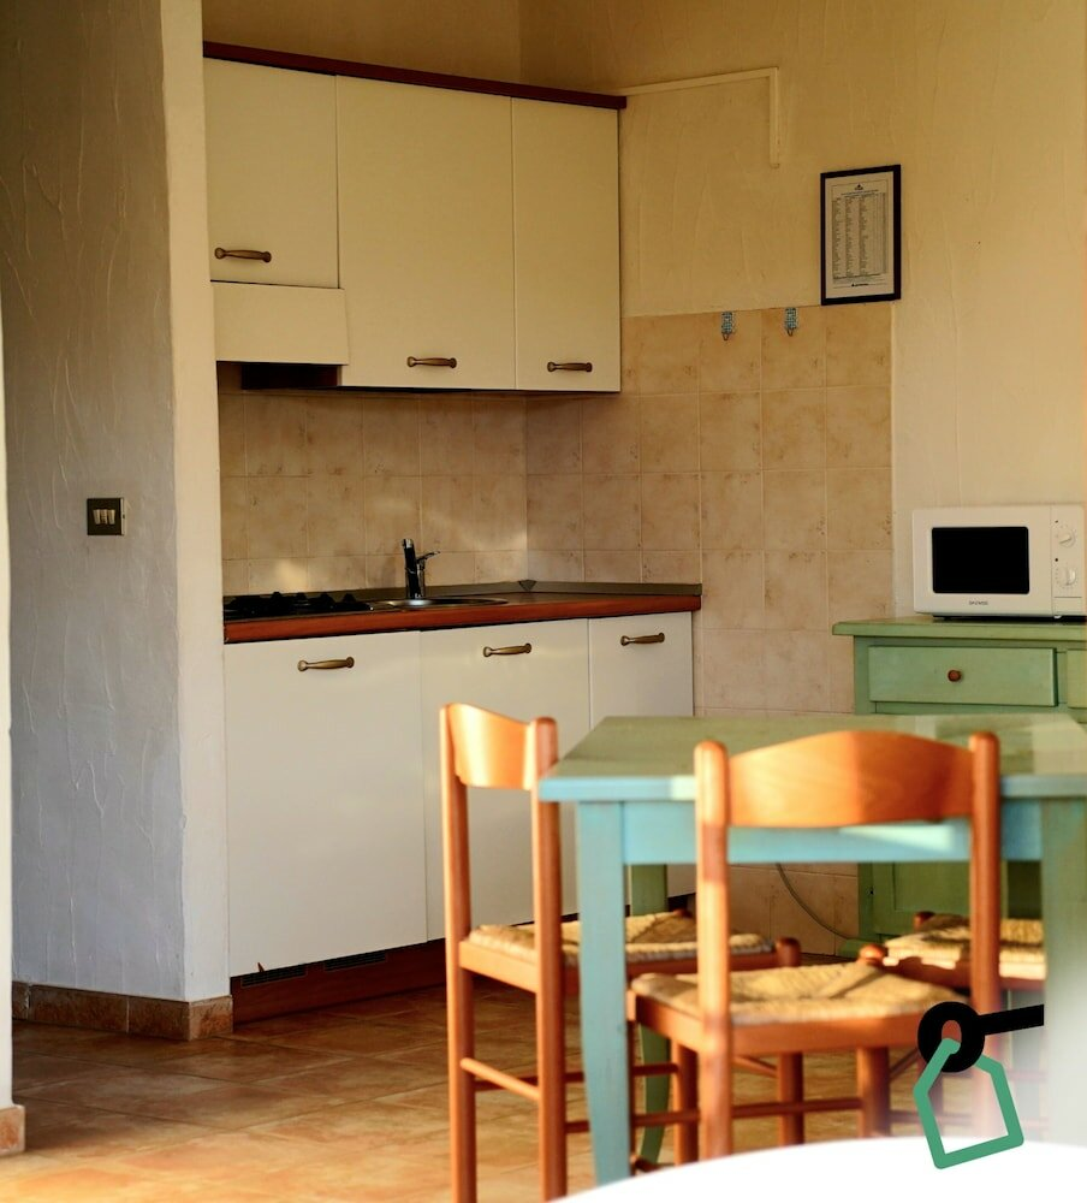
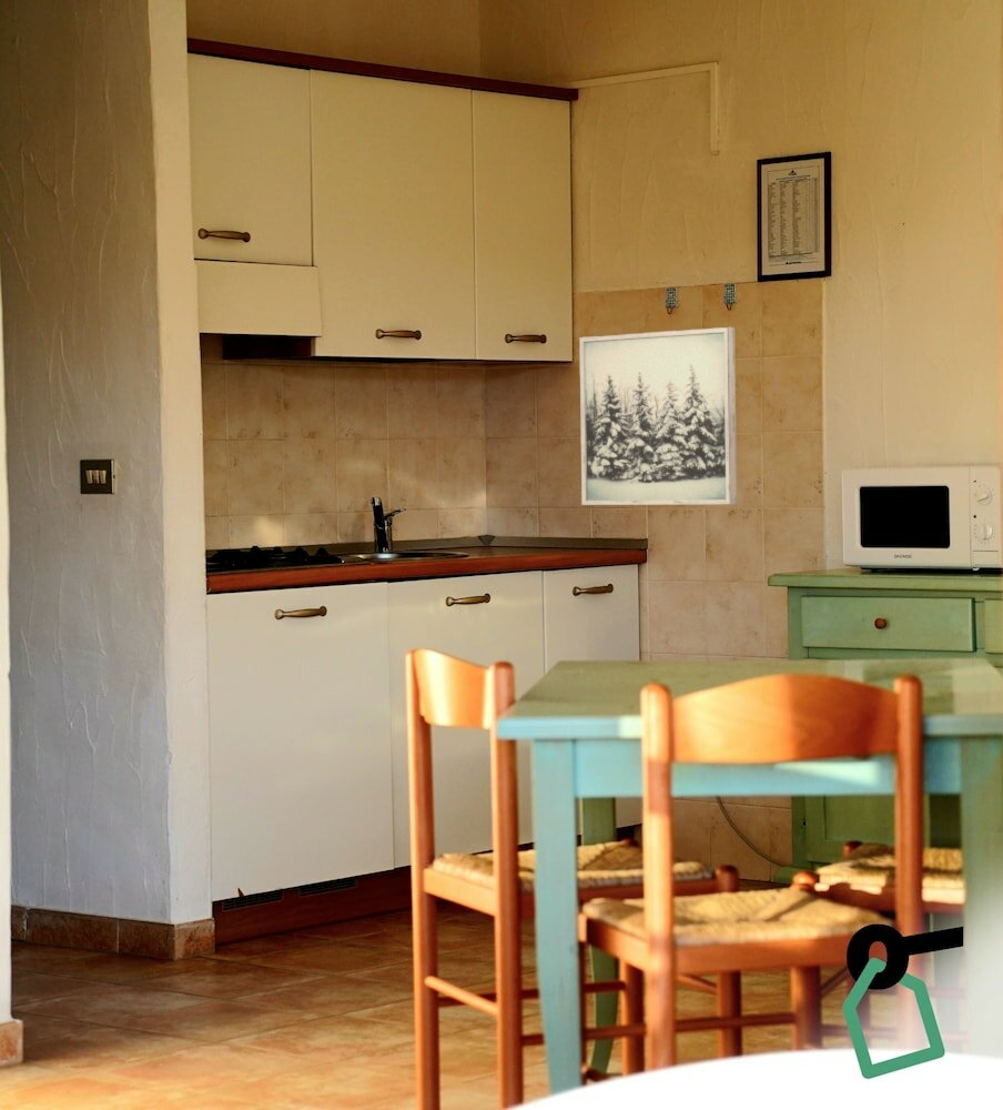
+ wall art [578,326,738,506]
